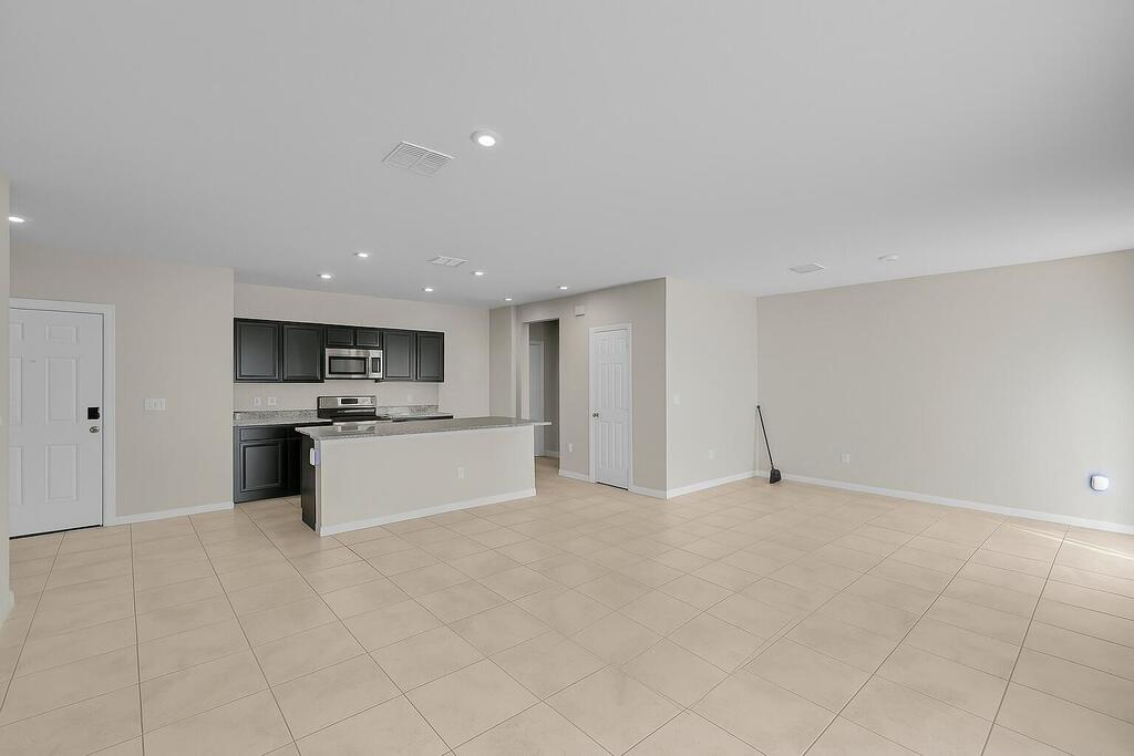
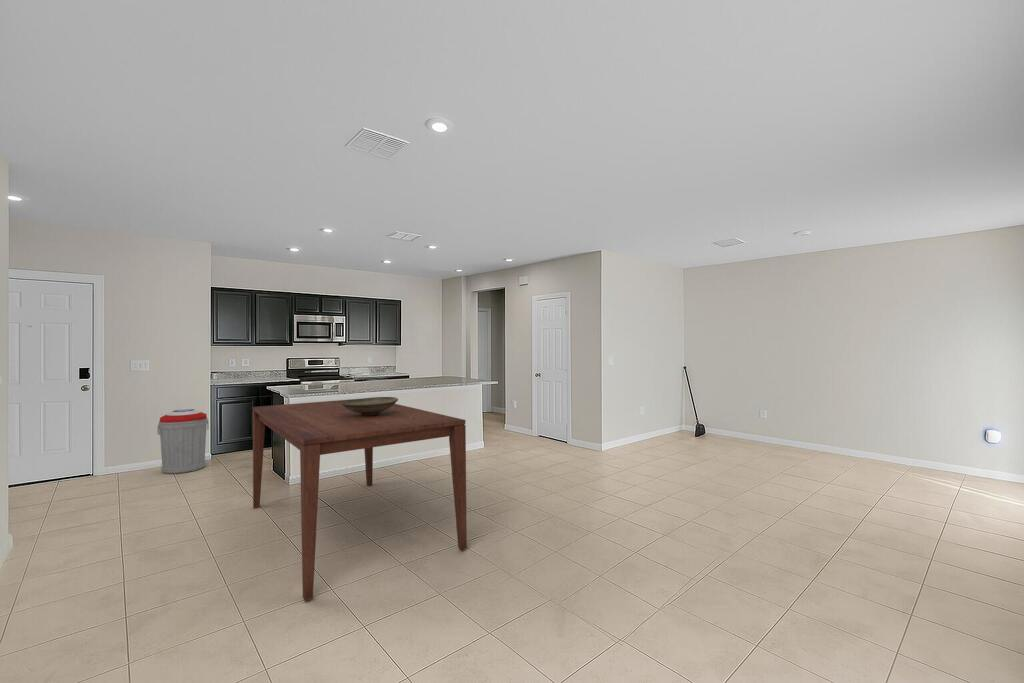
+ decorative bowl [341,396,399,416]
+ trash can [156,408,209,475]
+ dining table [252,398,468,601]
